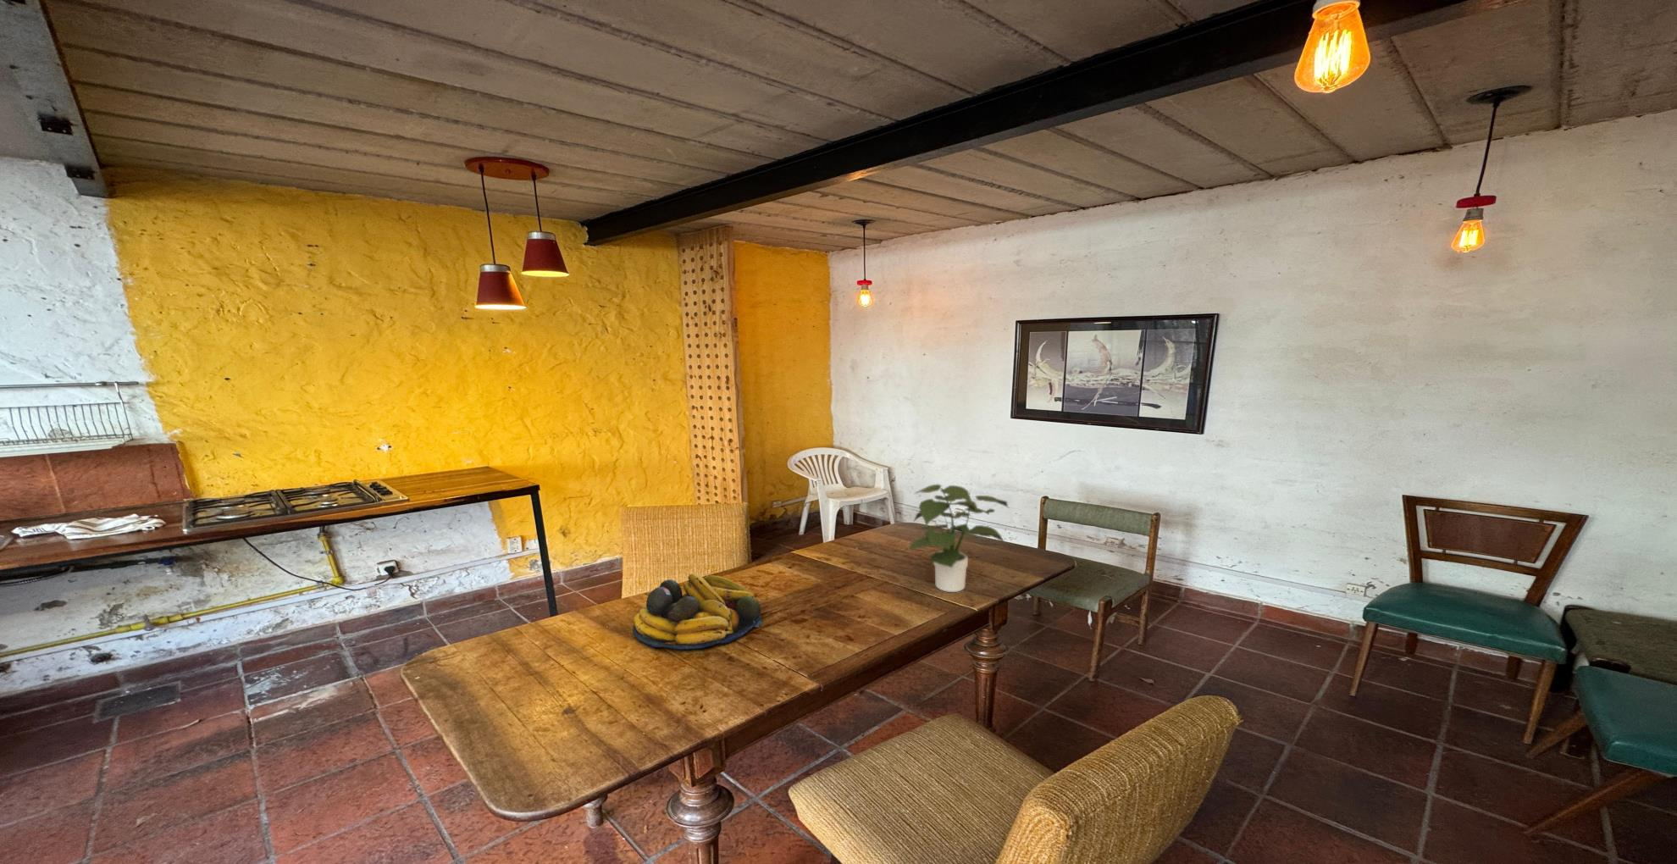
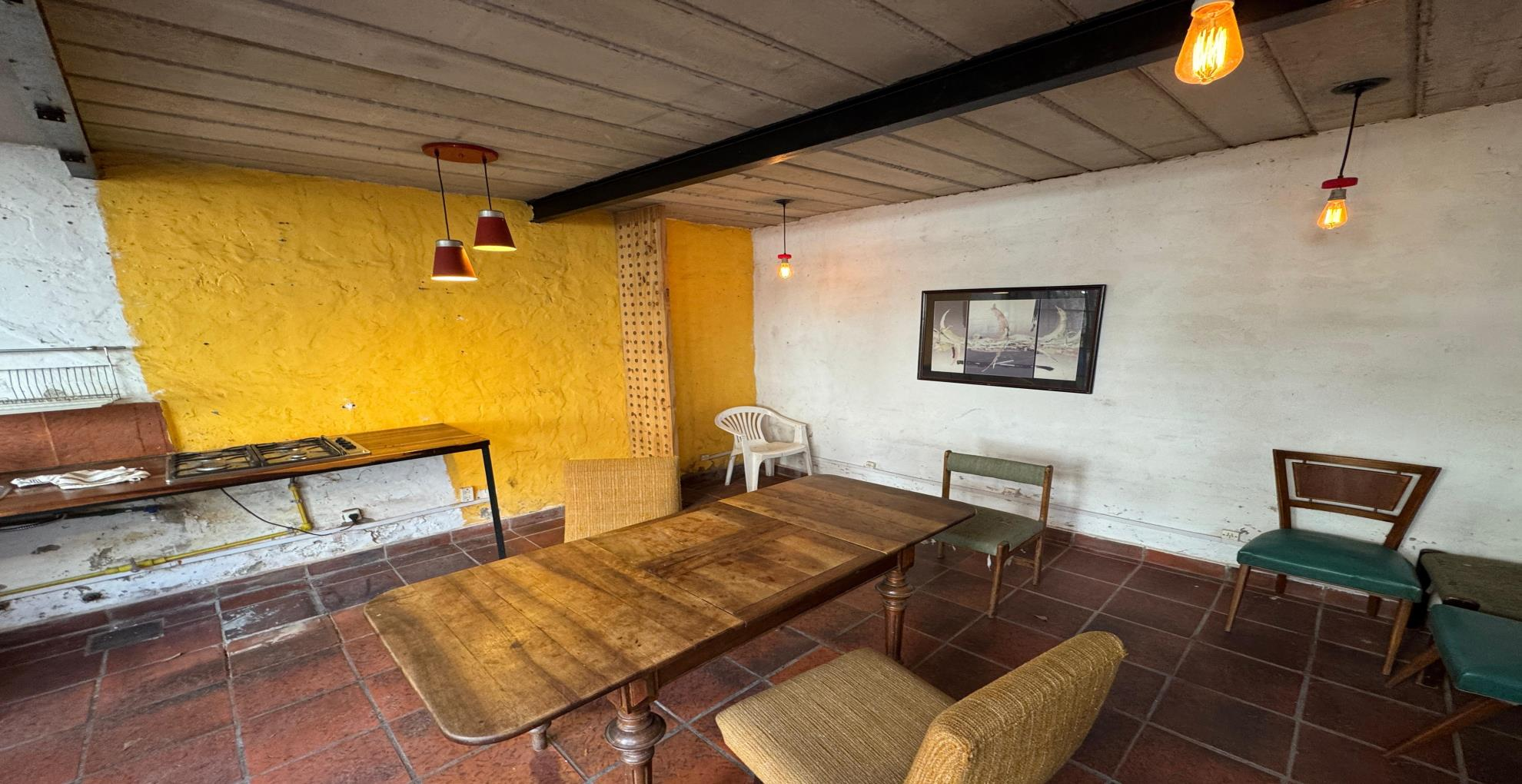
- potted plant [906,484,1009,593]
- fruit bowl [631,573,764,650]
